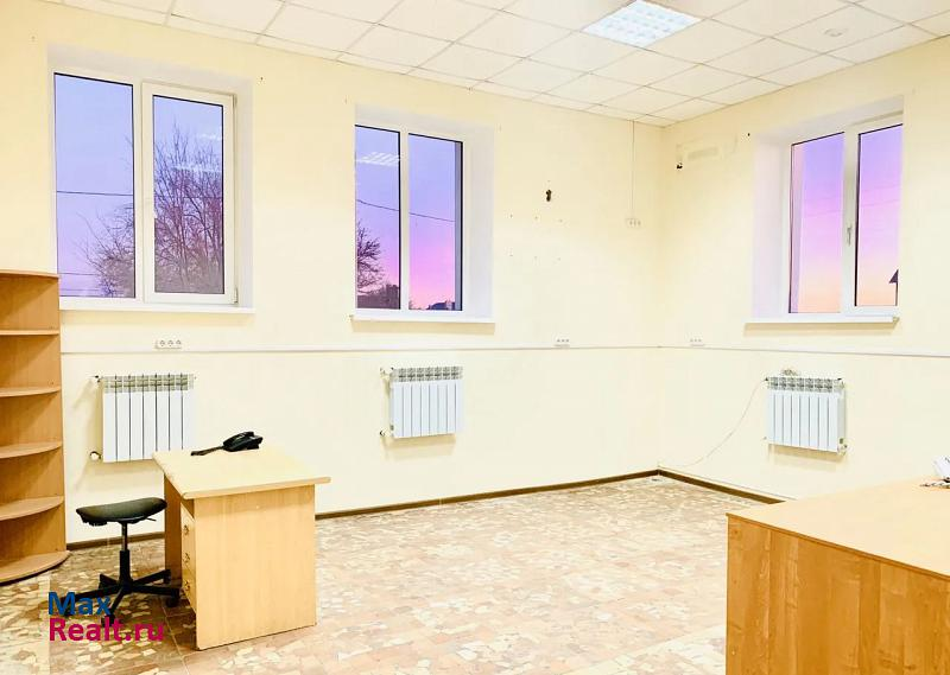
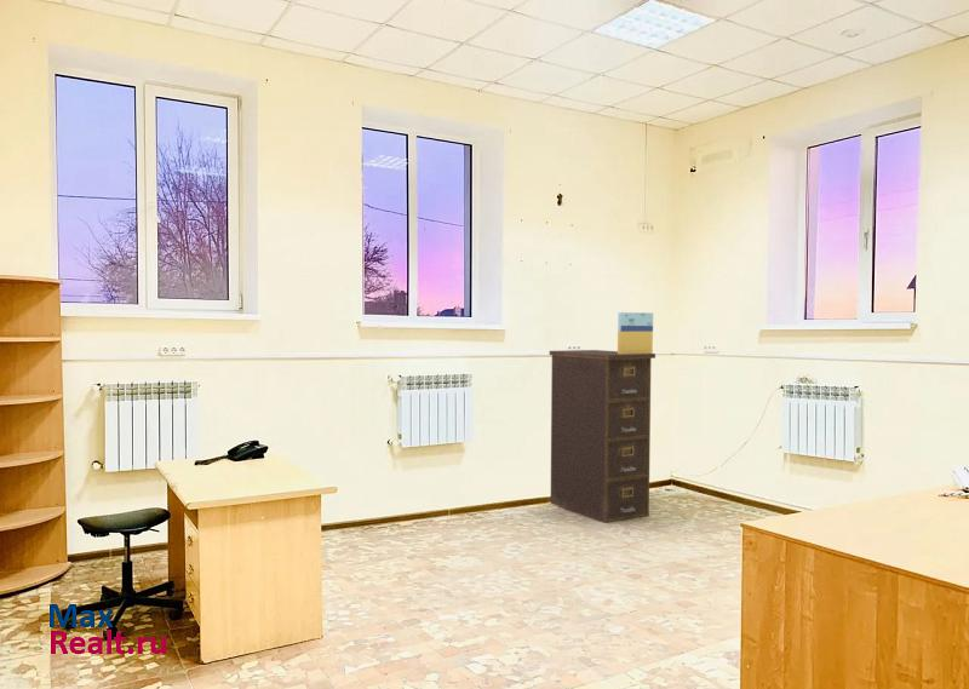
+ architectural model [617,311,654,354]
+ filing cabinet [549,349,656,524]
